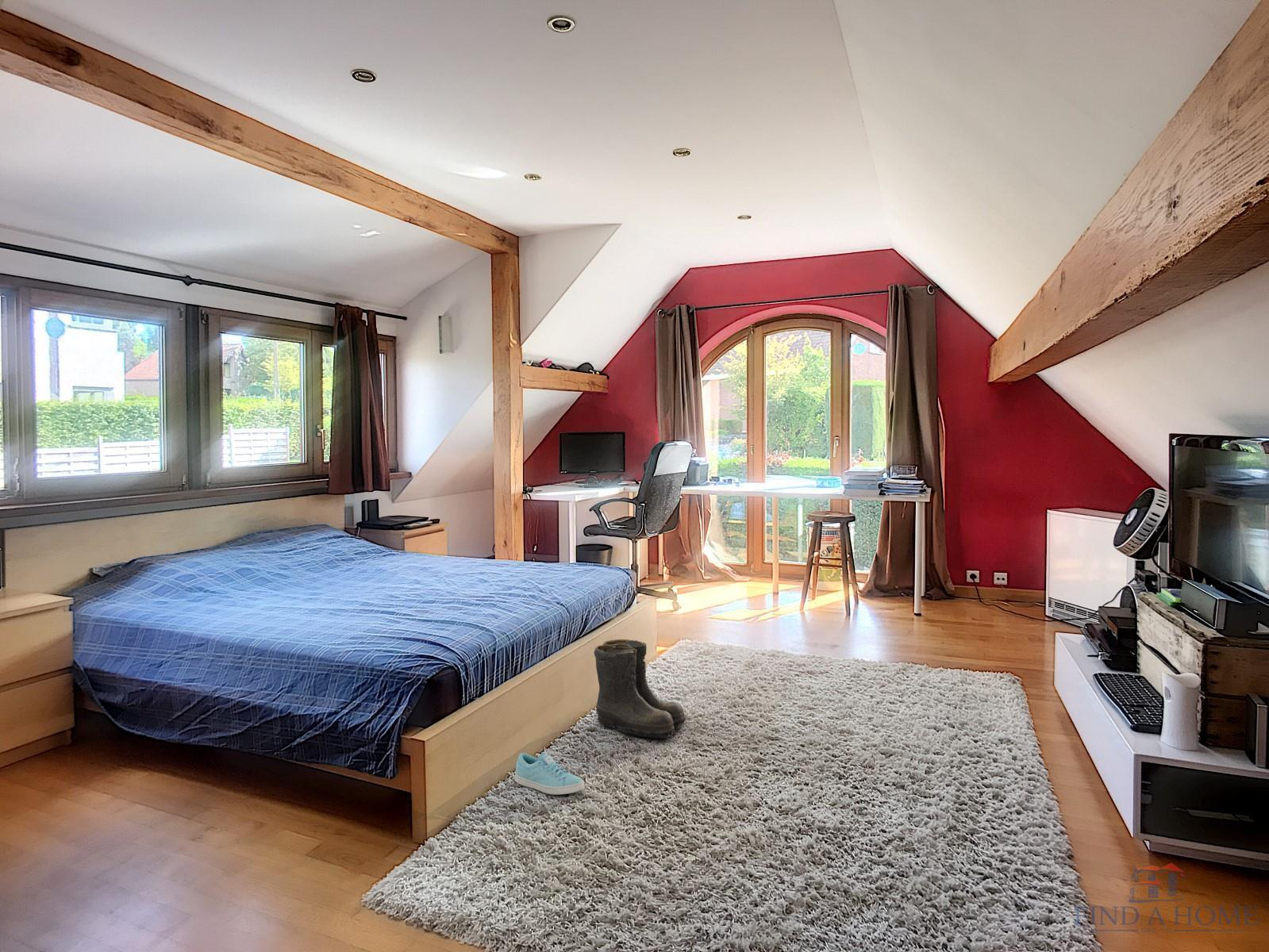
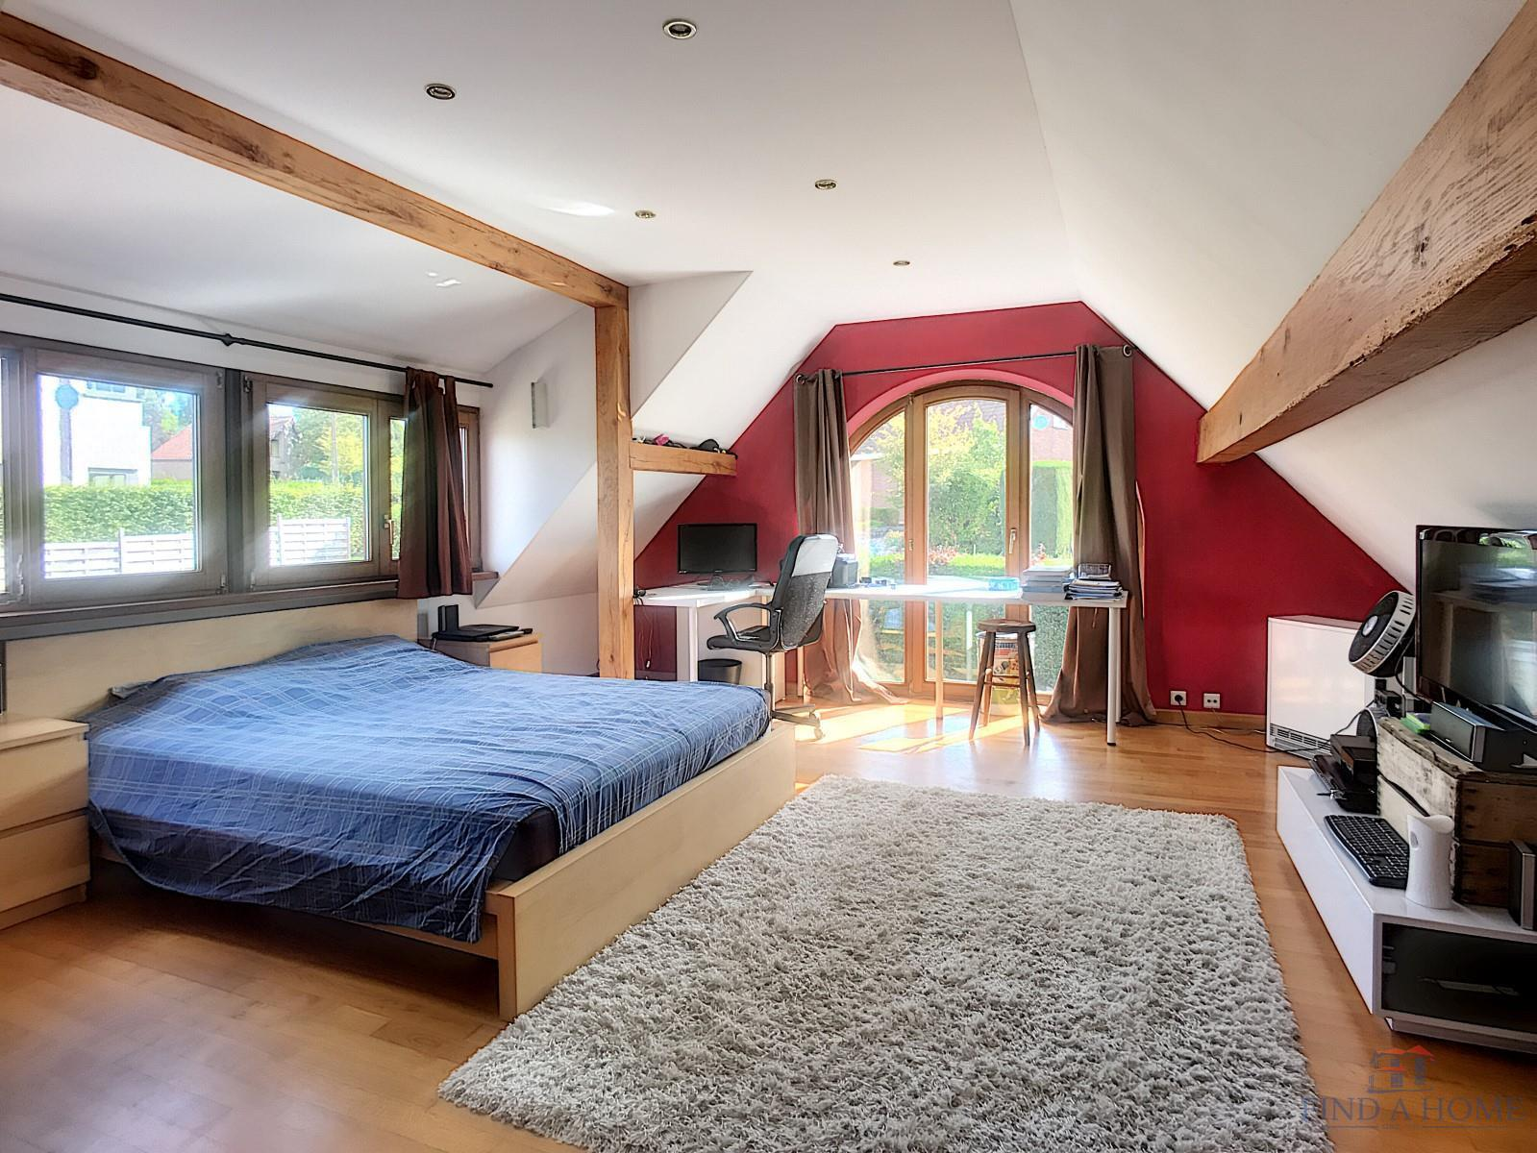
- sneaker [514,752,585,795]
- boots [594,639,687,739]
